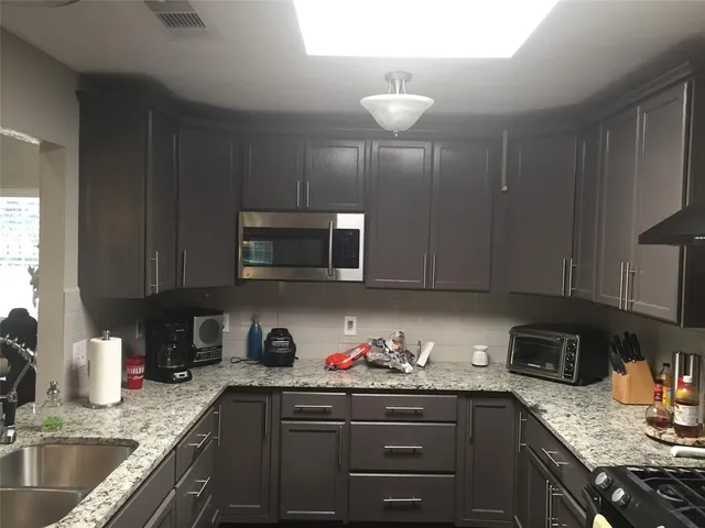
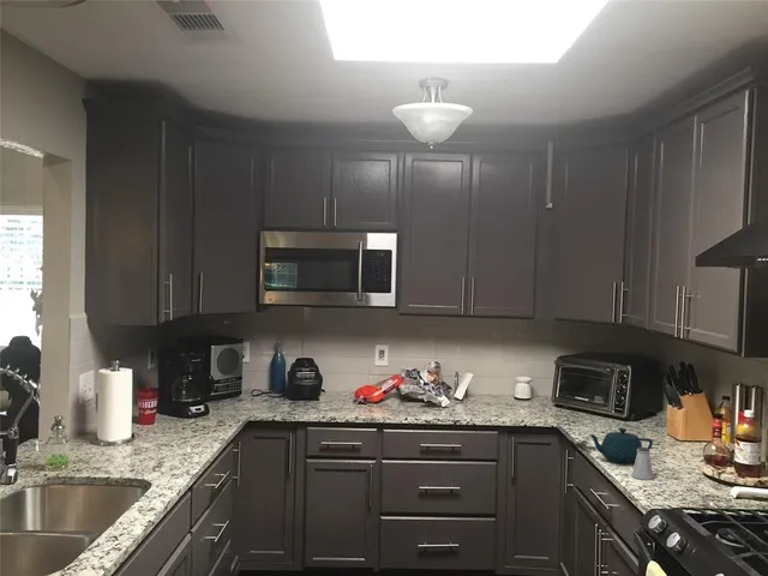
+ saltshaker [631,446,655,481]
+ teapot [588,427,654,466]
